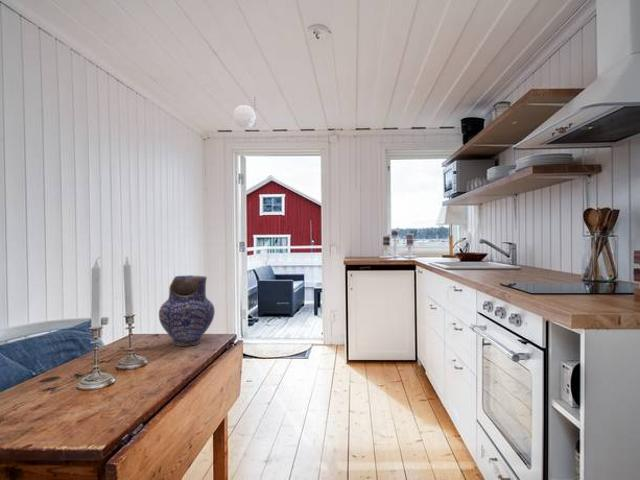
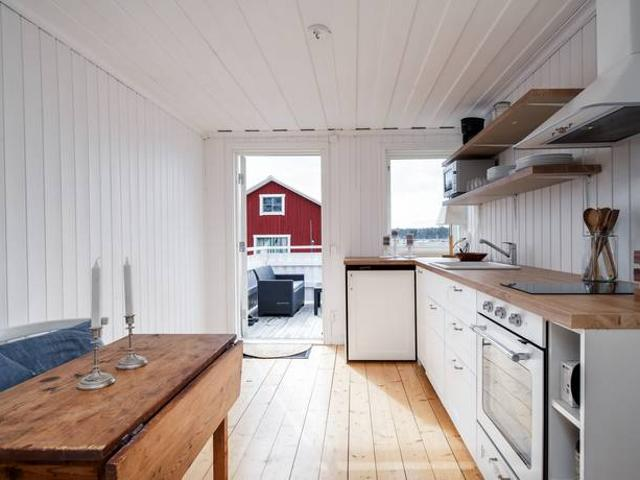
- pottery [158,274,216,347]
- pendant lamp [232,78,257,129]
